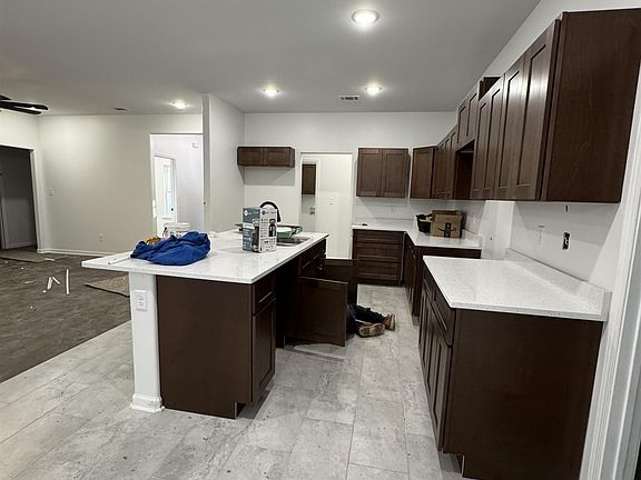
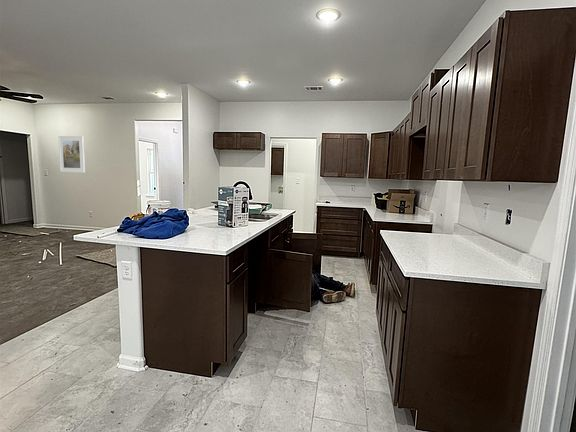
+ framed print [57,135,86,174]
